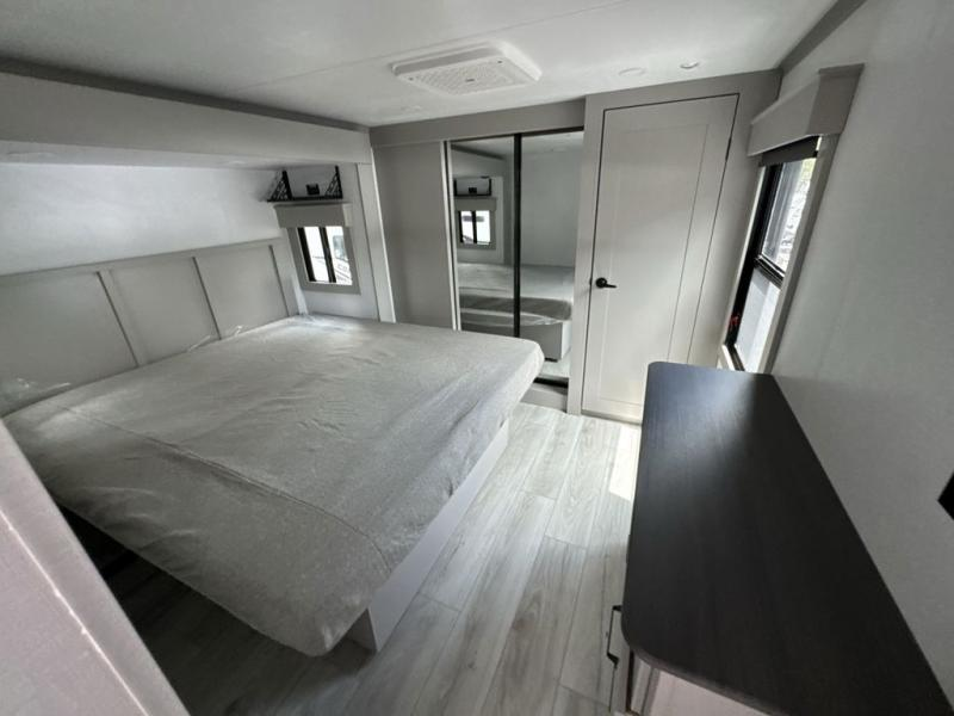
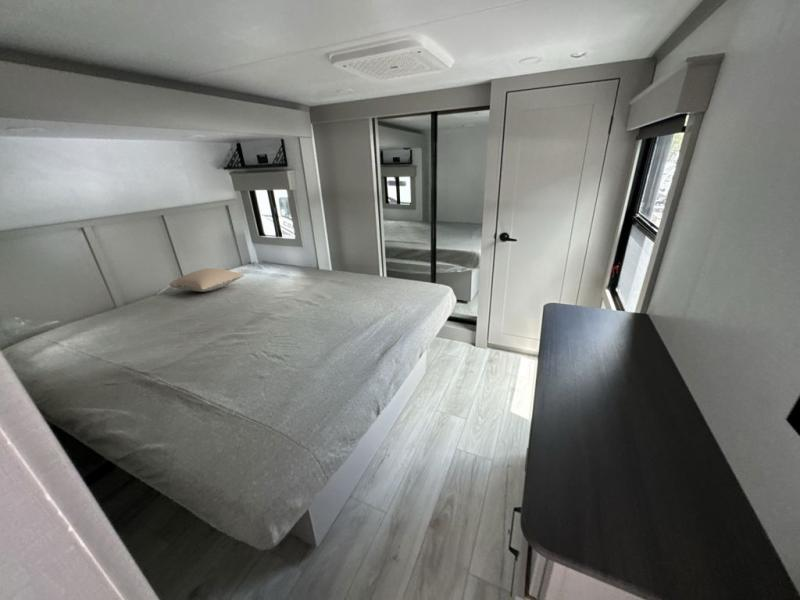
+ pillow [168,267,245,293]
